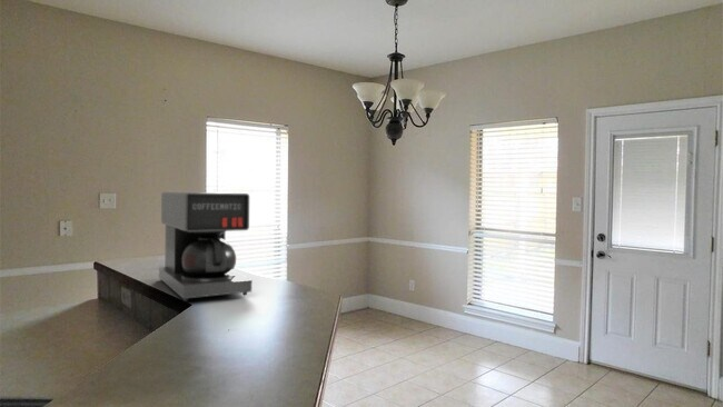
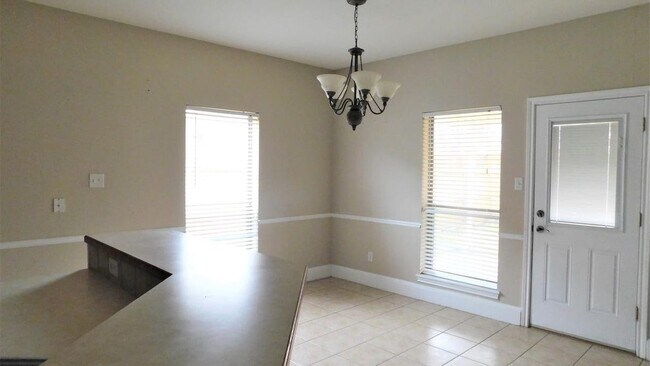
- coffee maker [158,191,252,302]
